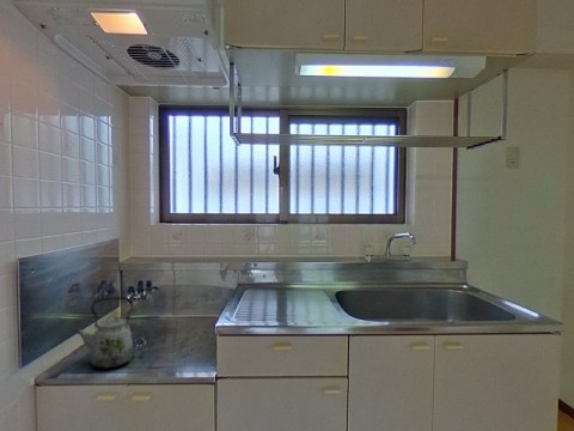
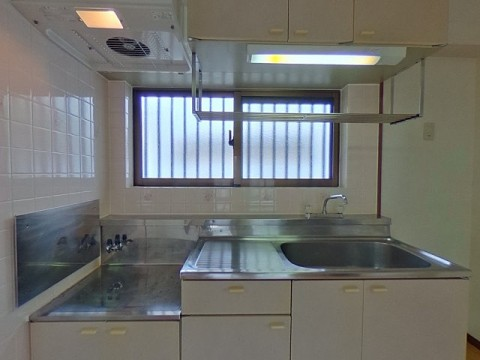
- kettle [73,296,135,370]
